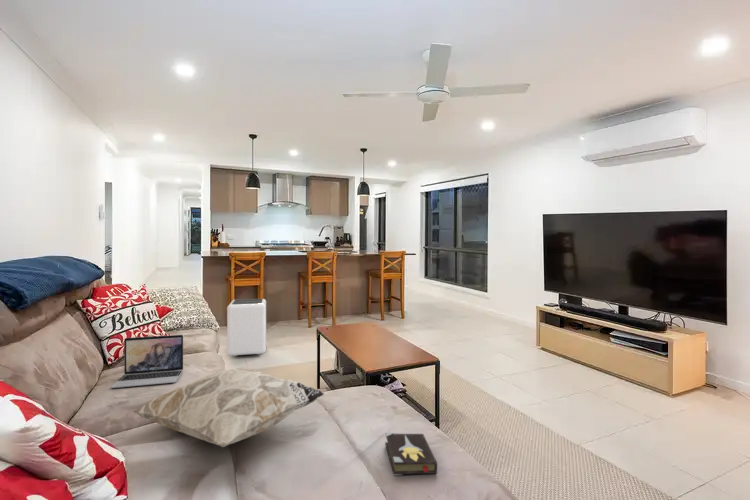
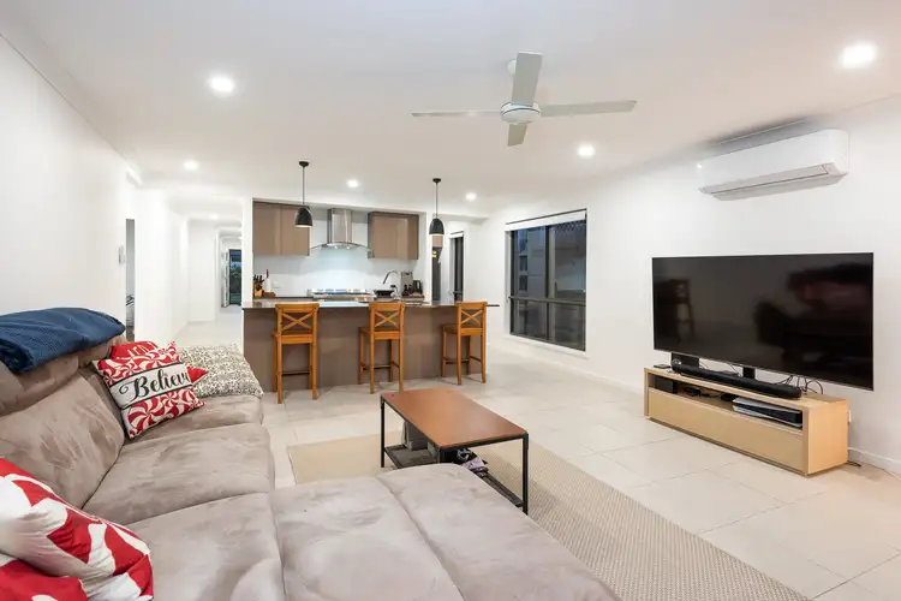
- decorative pillow [132,367,325,448]
- laptop [110,334,184,389]
- hardback book [384,432,438,477]
- air purifier [226,298,267,357]
